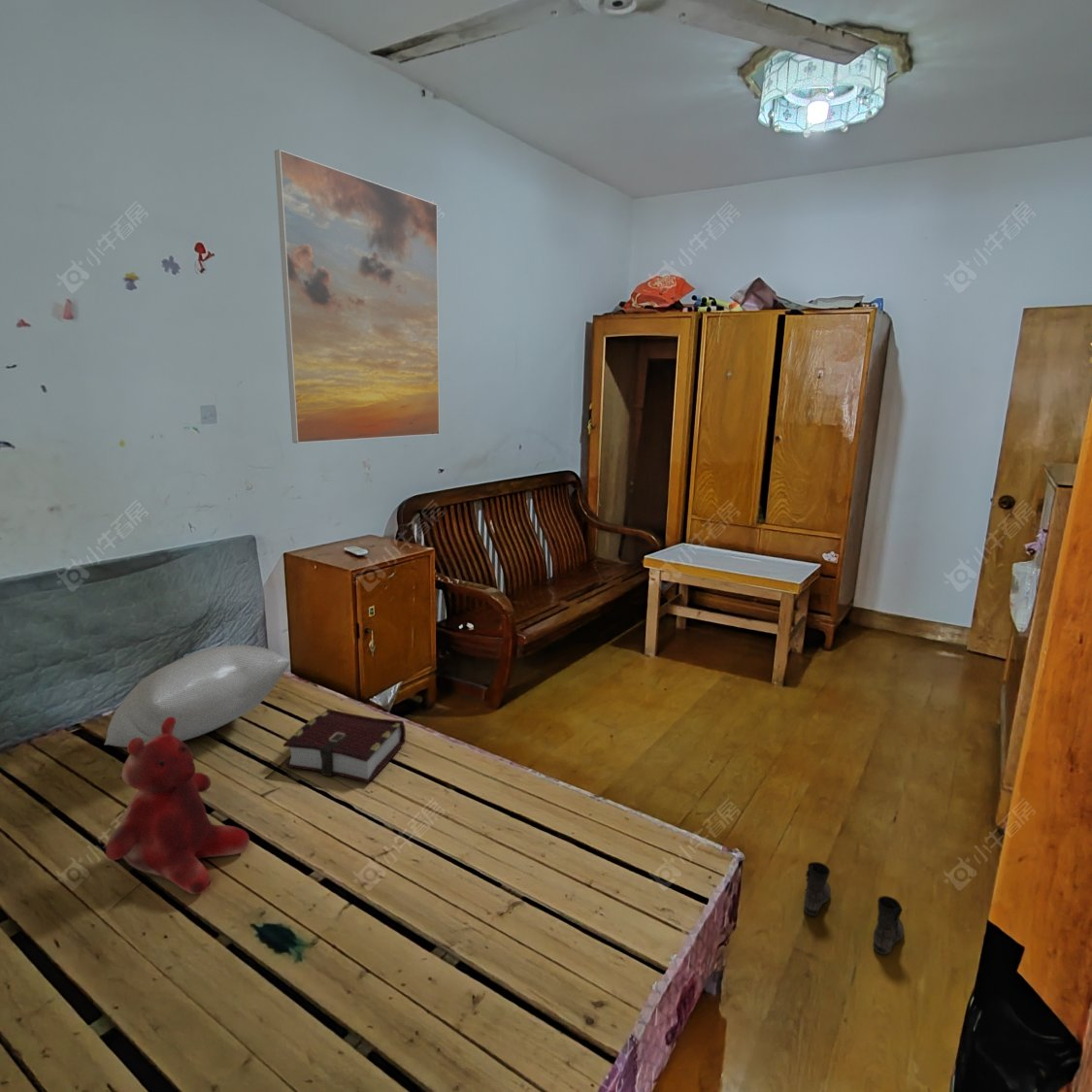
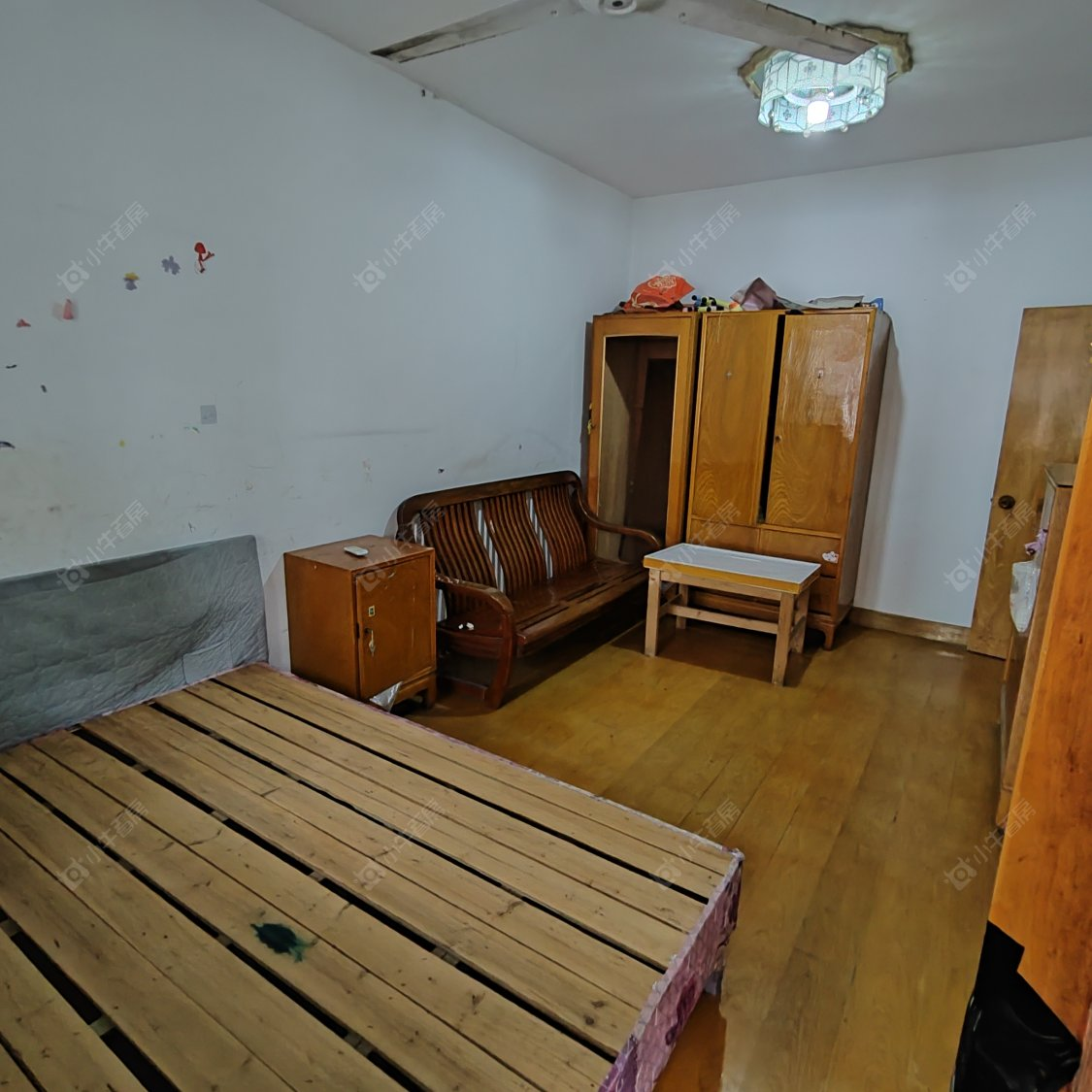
- boots [803,861,905,955]
- book [282,709,407,783]
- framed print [274,149,441,445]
- teddy bear [105,717,250,895]
- pillow [103,645,291,748]
